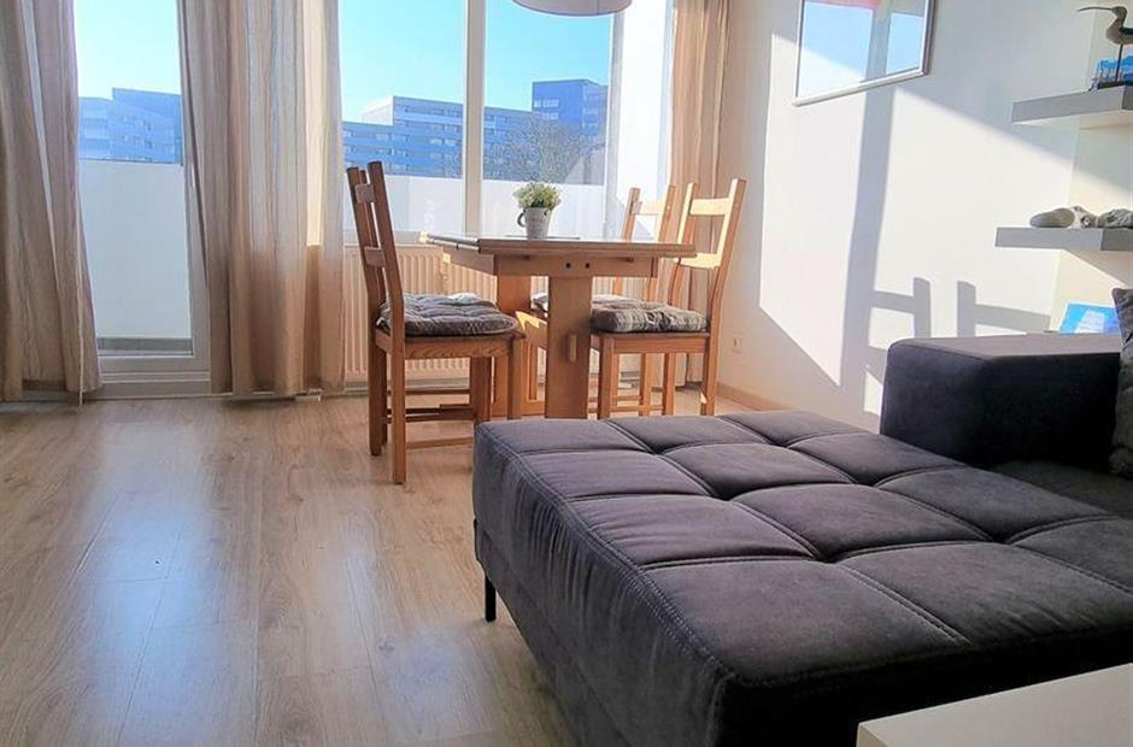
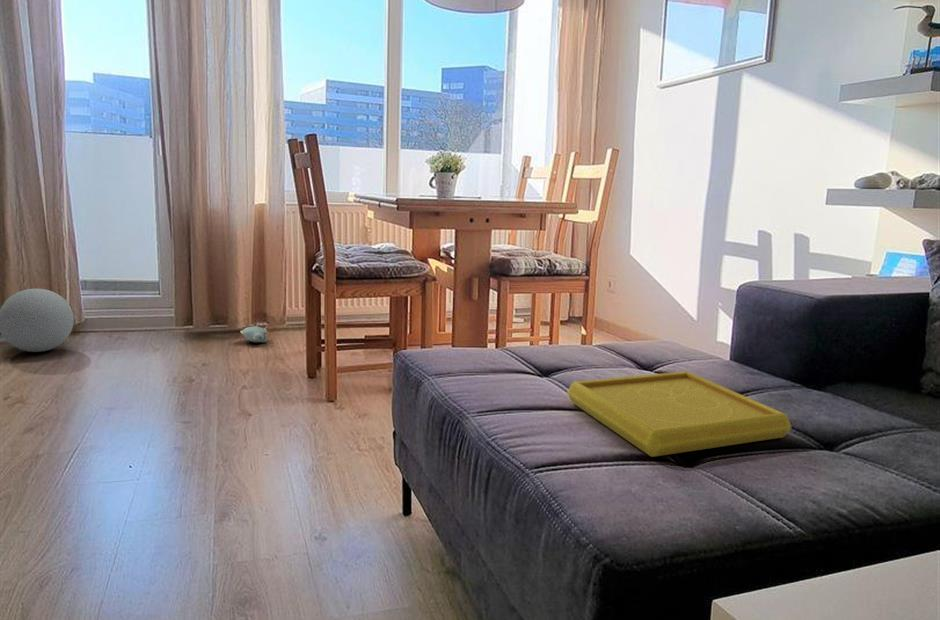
+ plush toy [239,325,269,343]
+ serving tray [566,370,792,458]
+ decorative ball [0,288,75,353]
